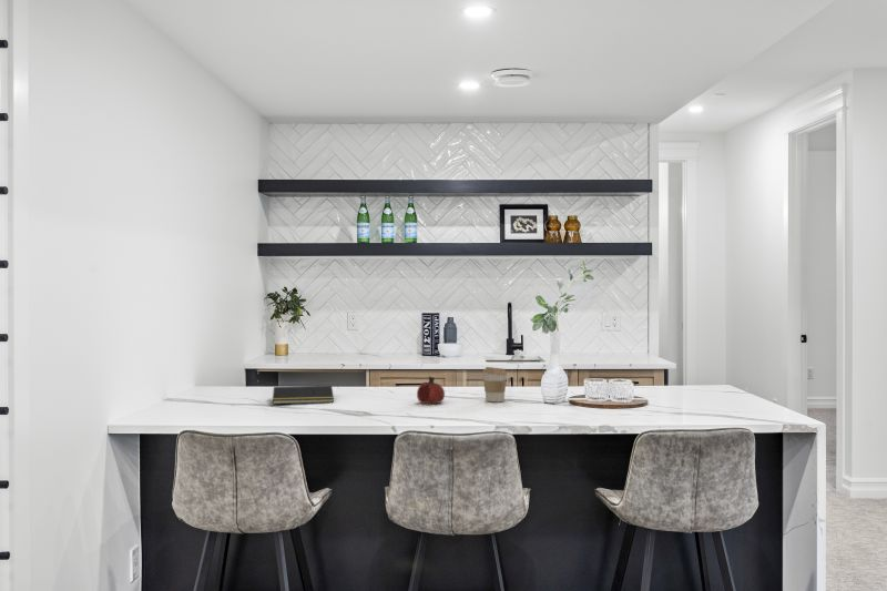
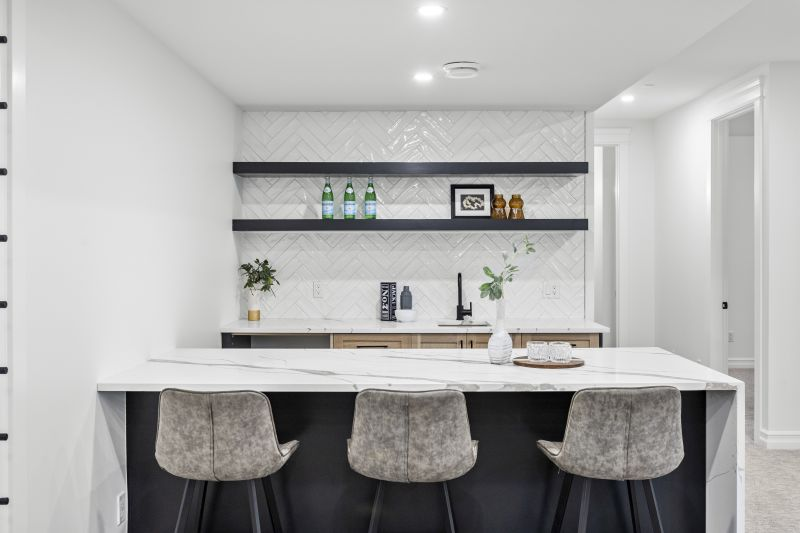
- coffee cup [482,366,508,403]
- notepad [272,385,335,405]
- fruit [416,375,446,405]
